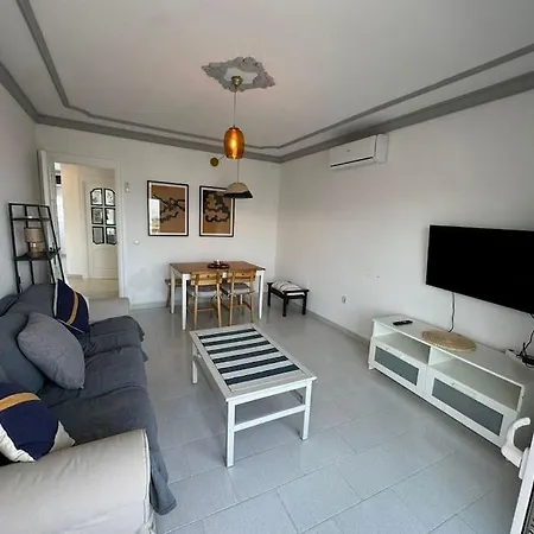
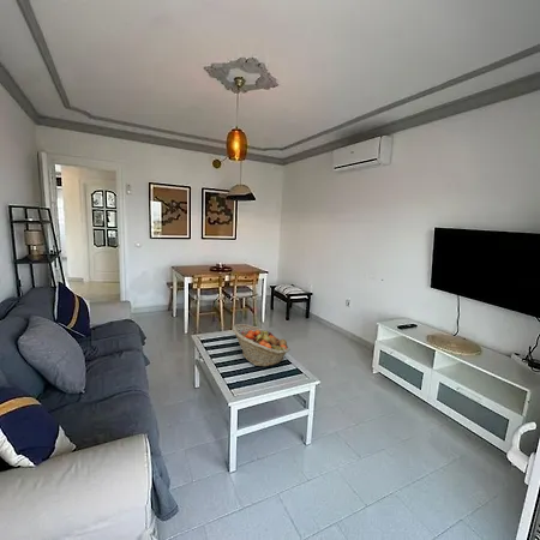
+ fruit basket [232,323,292,367]
